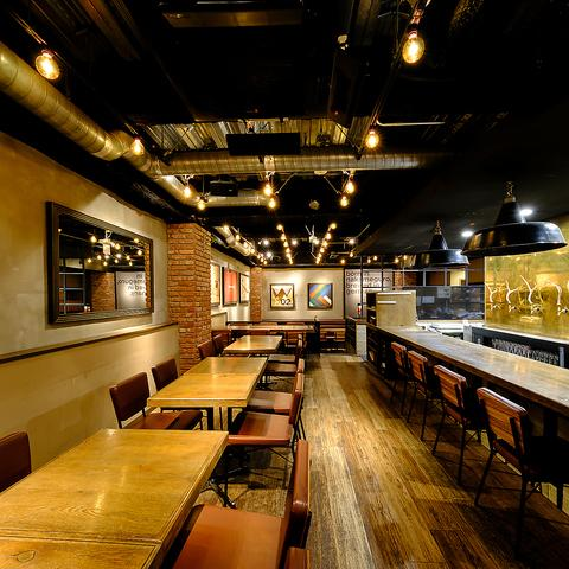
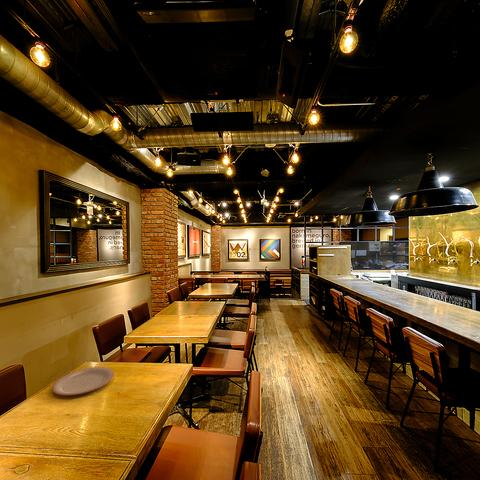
+ plate [51,366,115,397]
